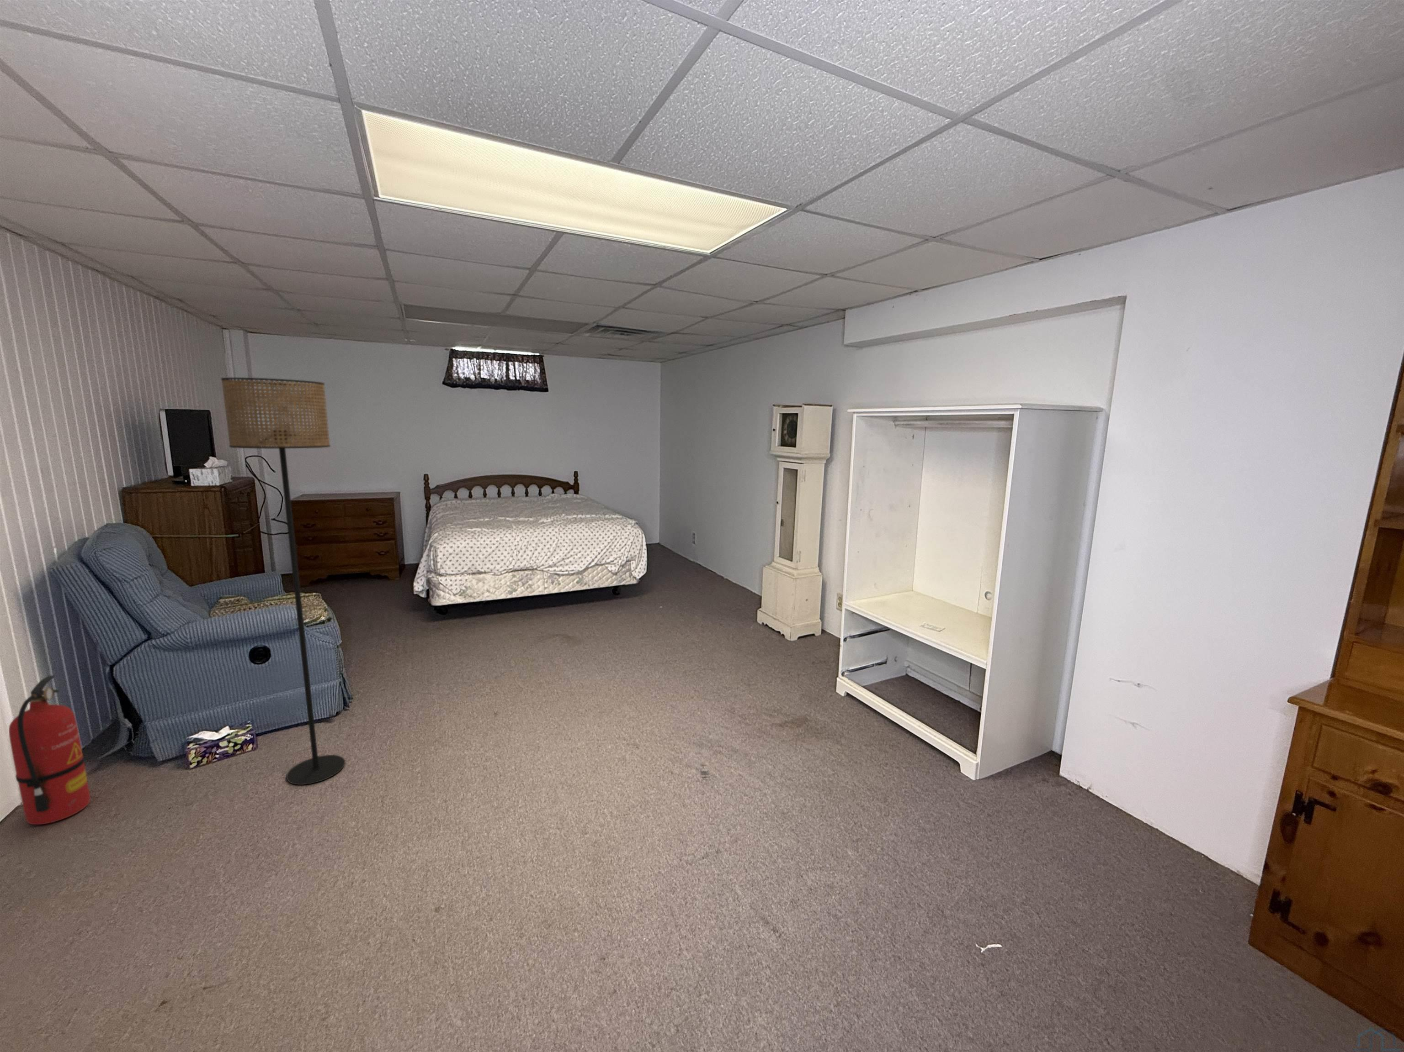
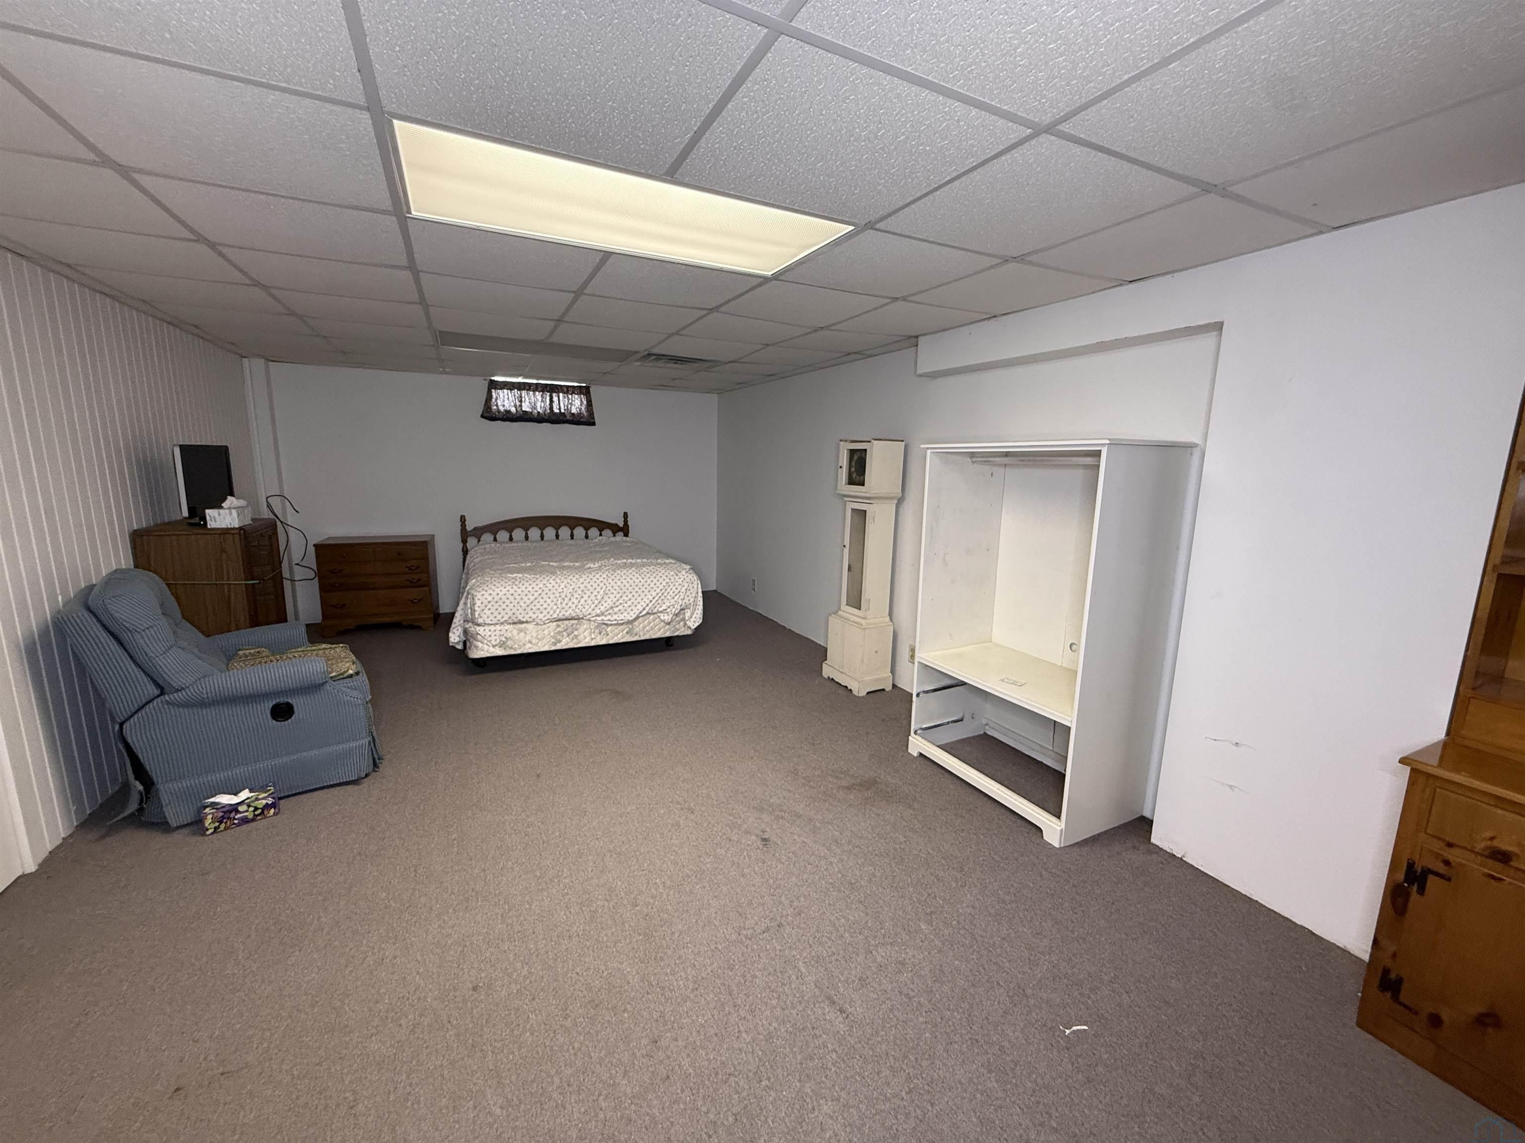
- floor lamp [221,377,346,786]
- fire extinguisher [8,675,91,825]
